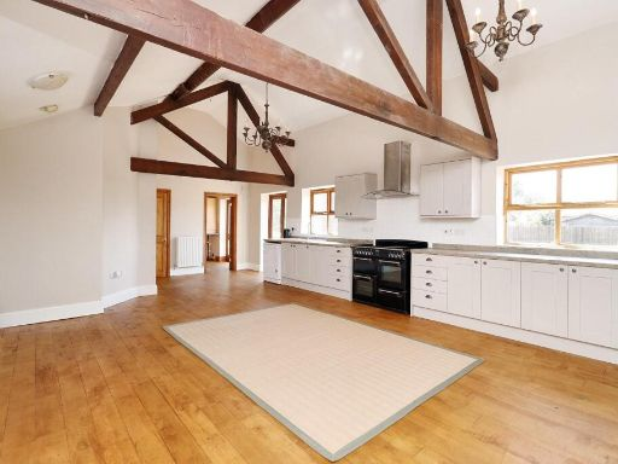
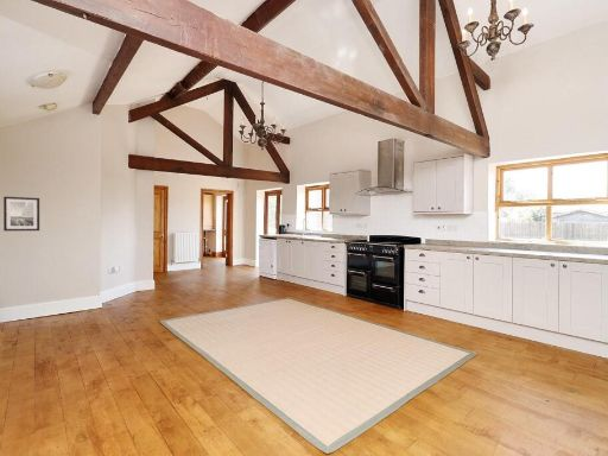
+ wall art [2,196,40,232]
